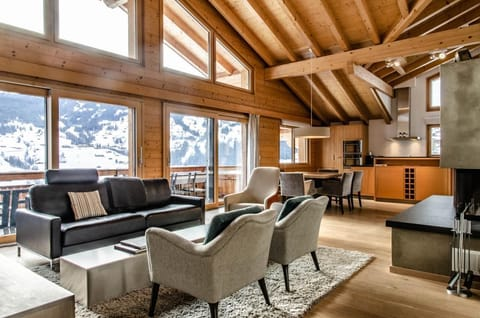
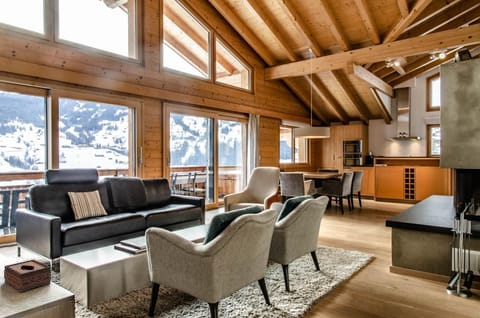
+ tissue box [3,259,52,293]
